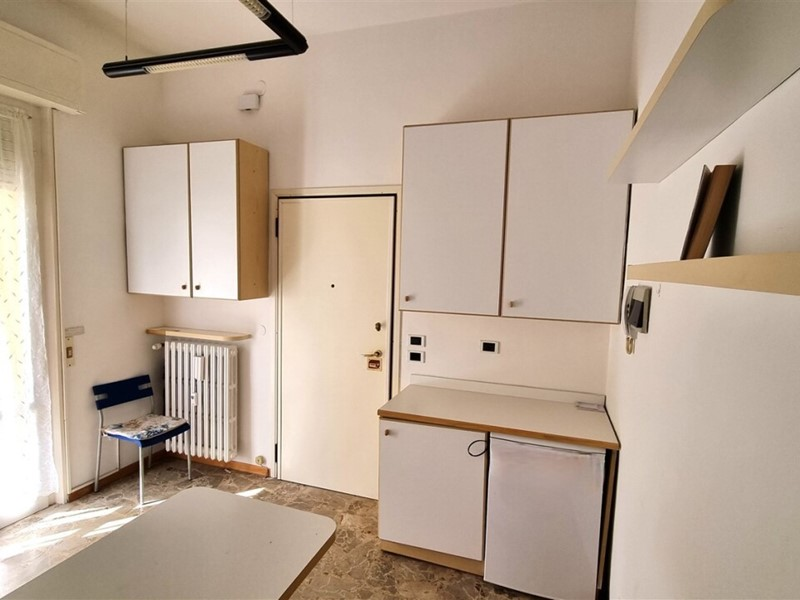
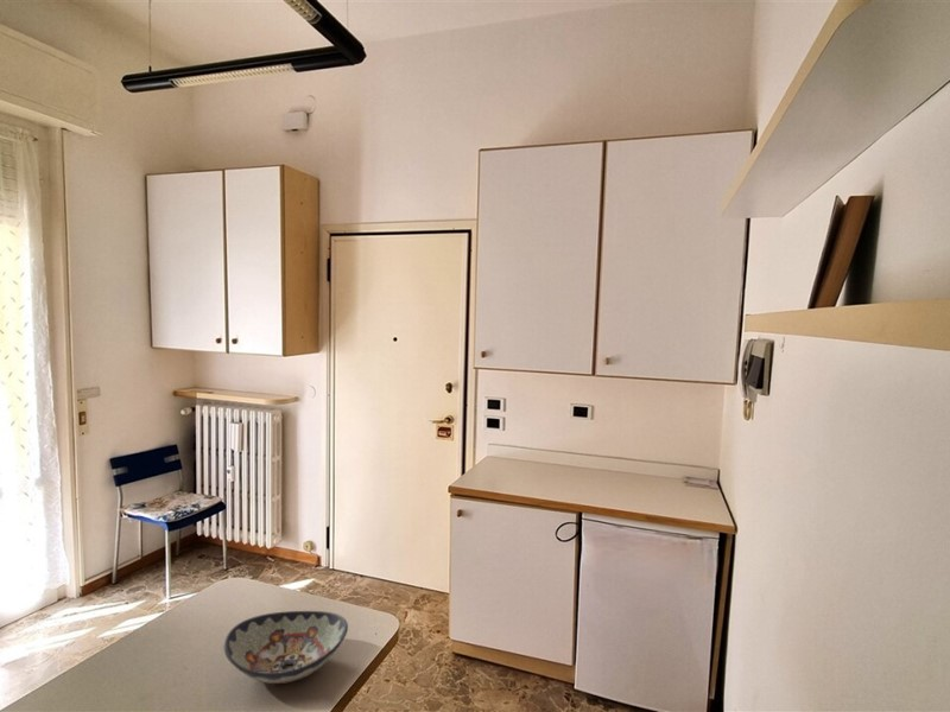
+ decorative bowl [223,610,349,685]
